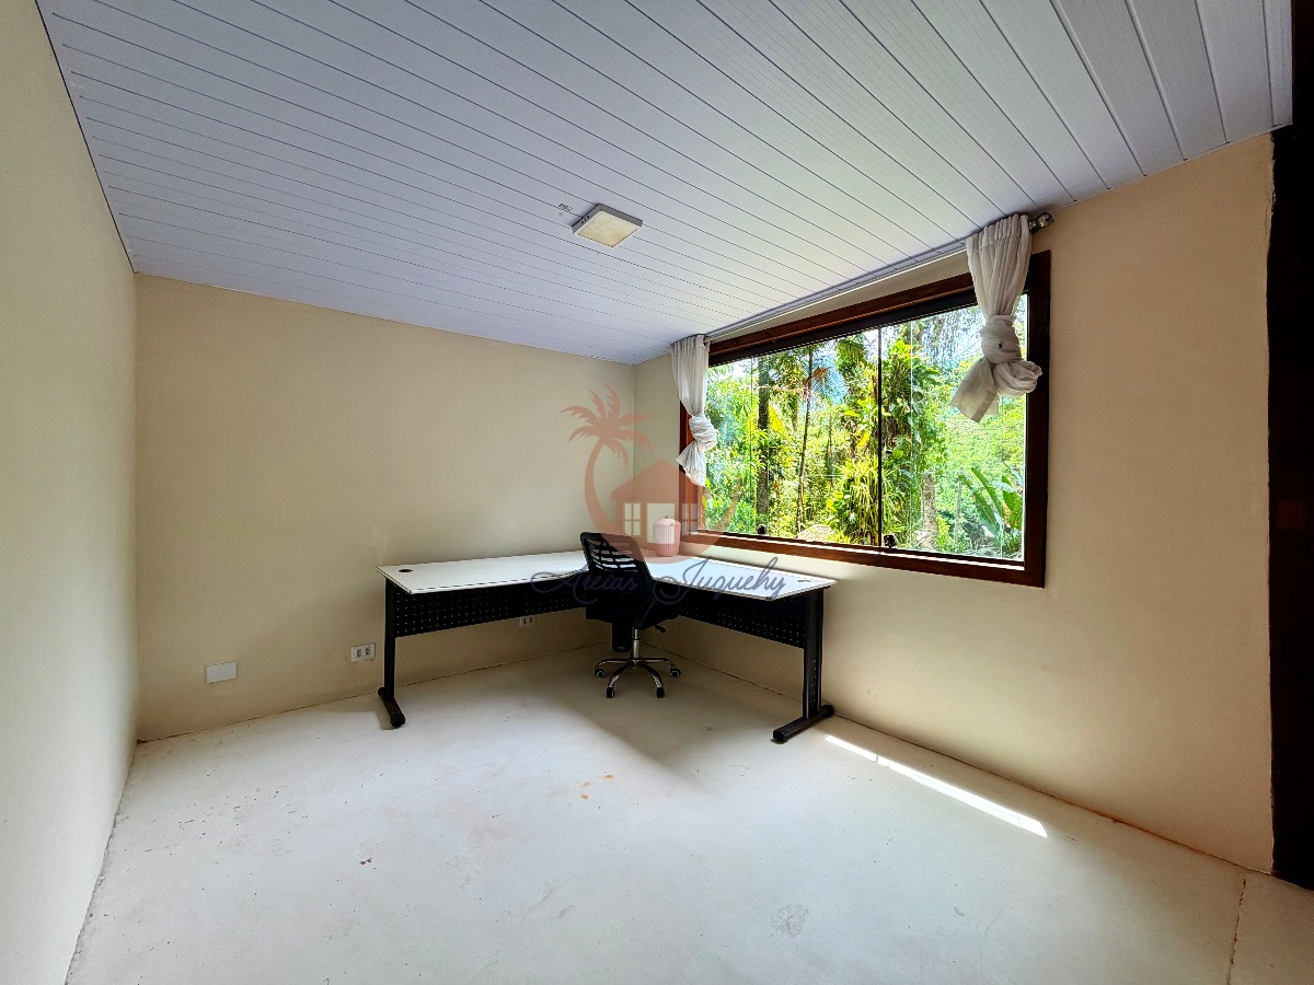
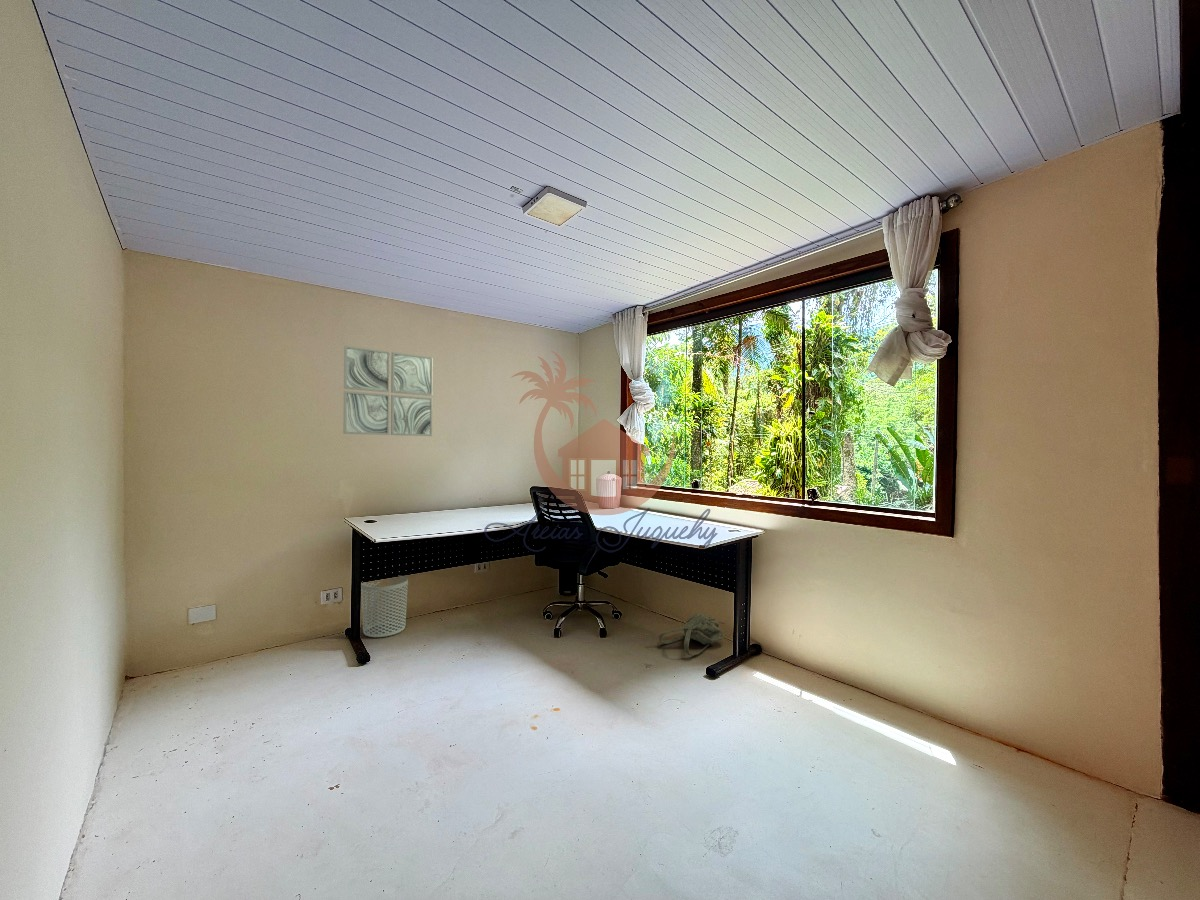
+ backpack [658,612,726,657]
+ wall art [342,345,434,437]
+ waste bin [360,576,409,638]
